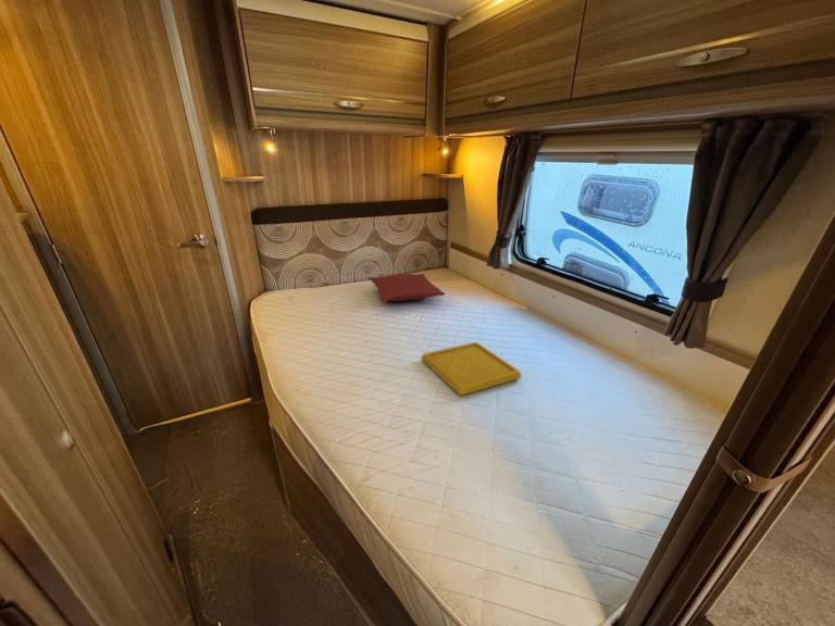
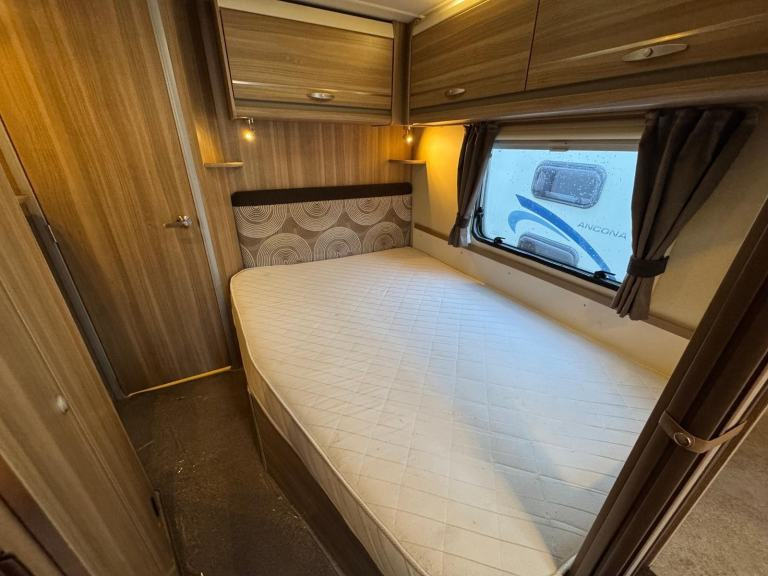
- serving tray [420,341,523,397]
- pillow [369,273,446,302]
